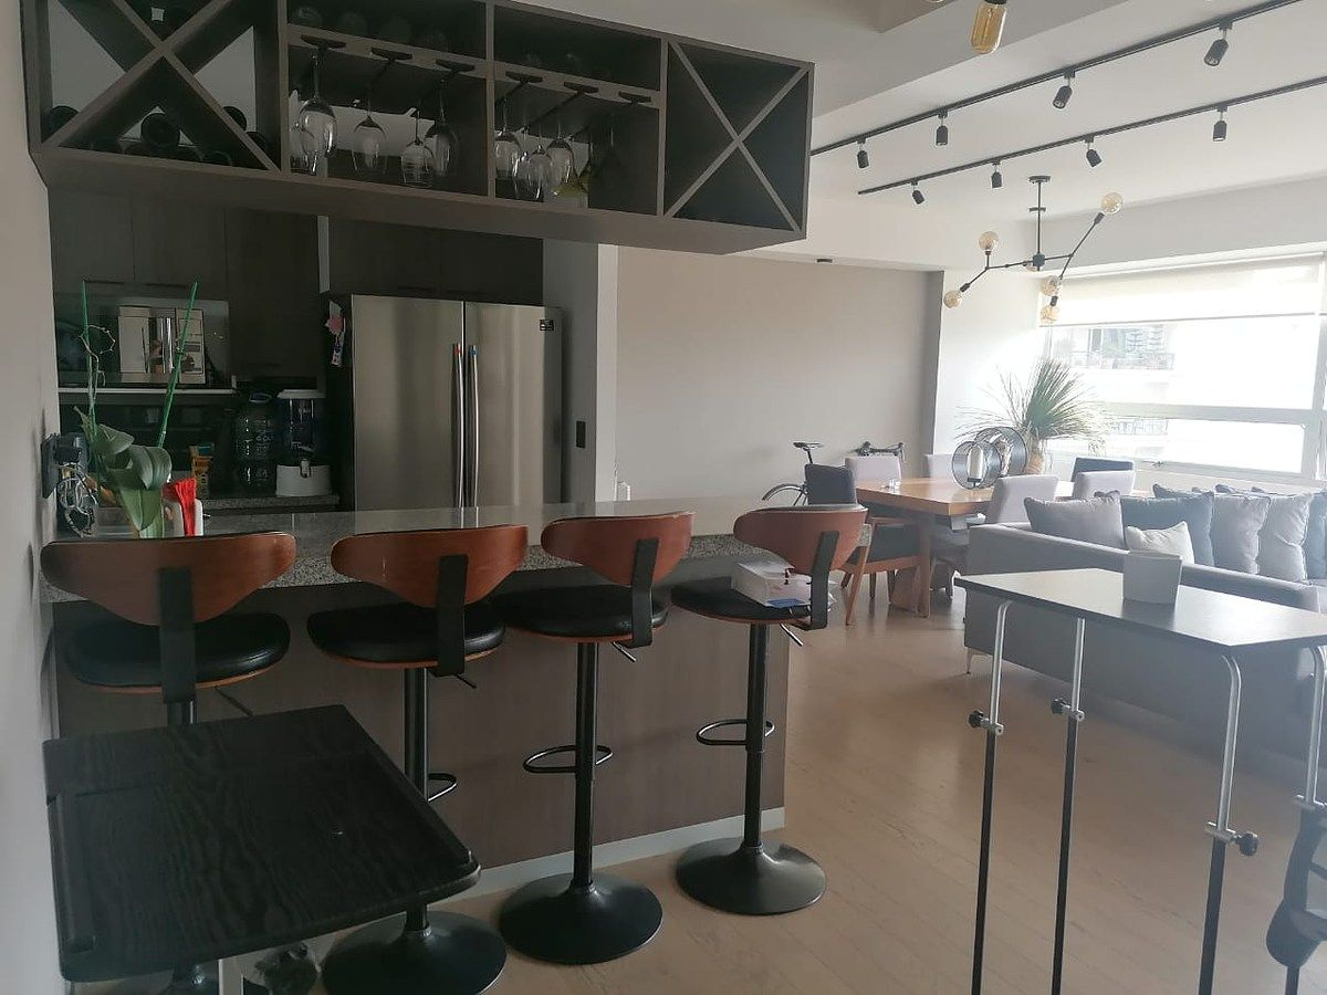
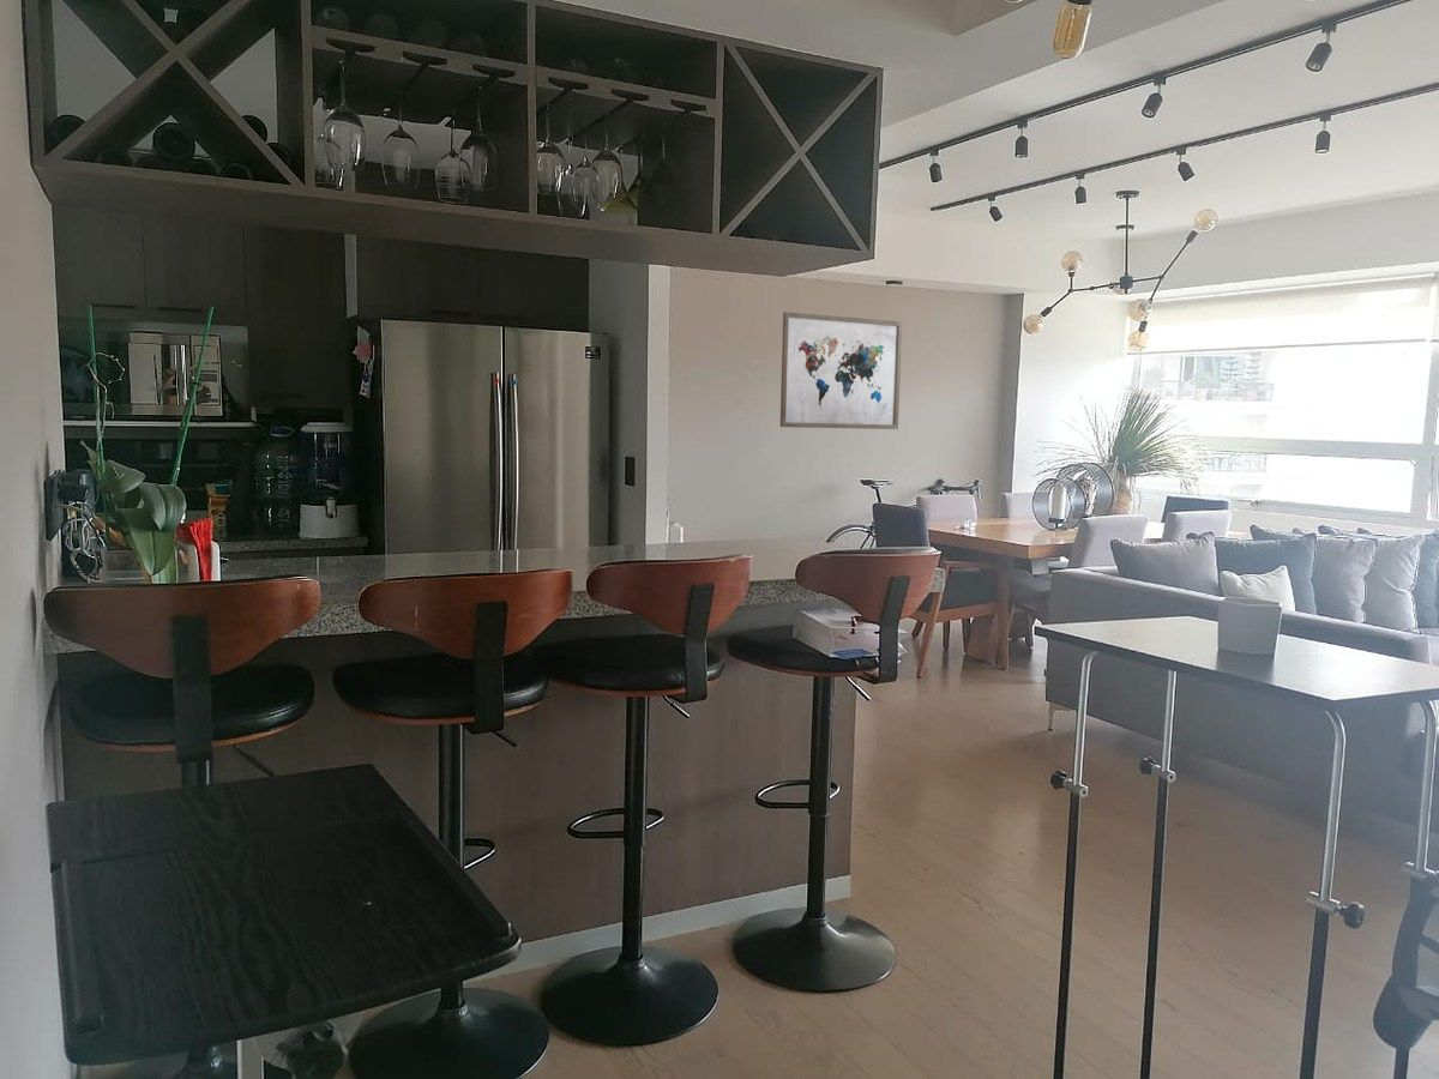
+ wall art [779,311,903,430]
